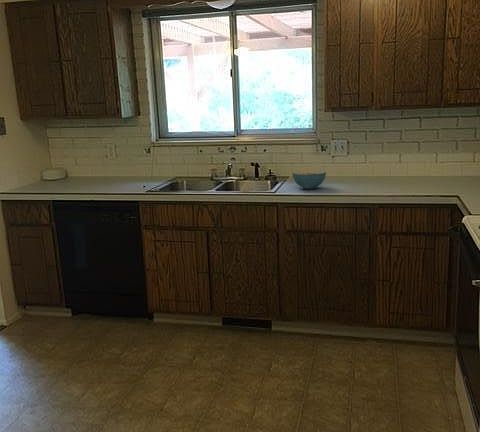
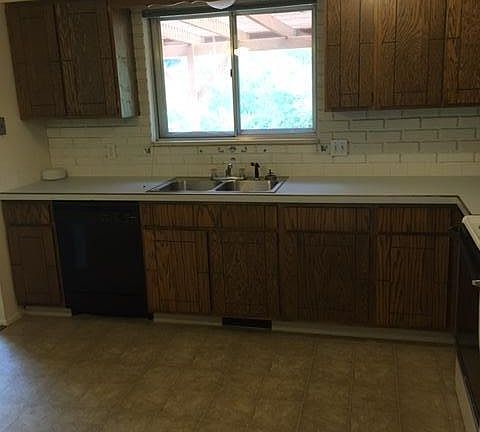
- cereal bowl [292,169,327,190]
